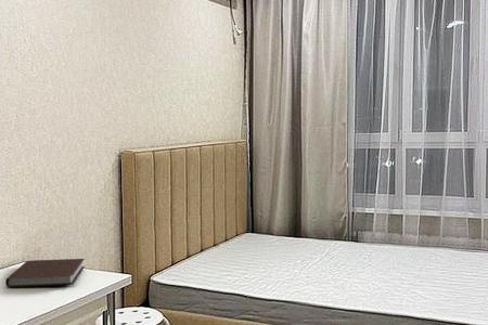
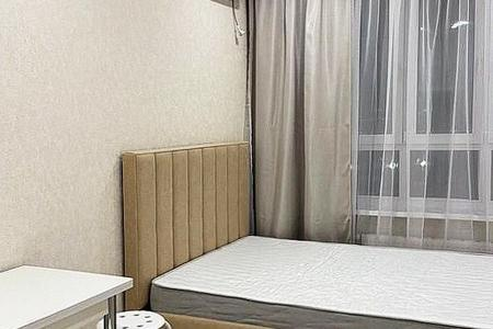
- notebook [4,258,86,288]
